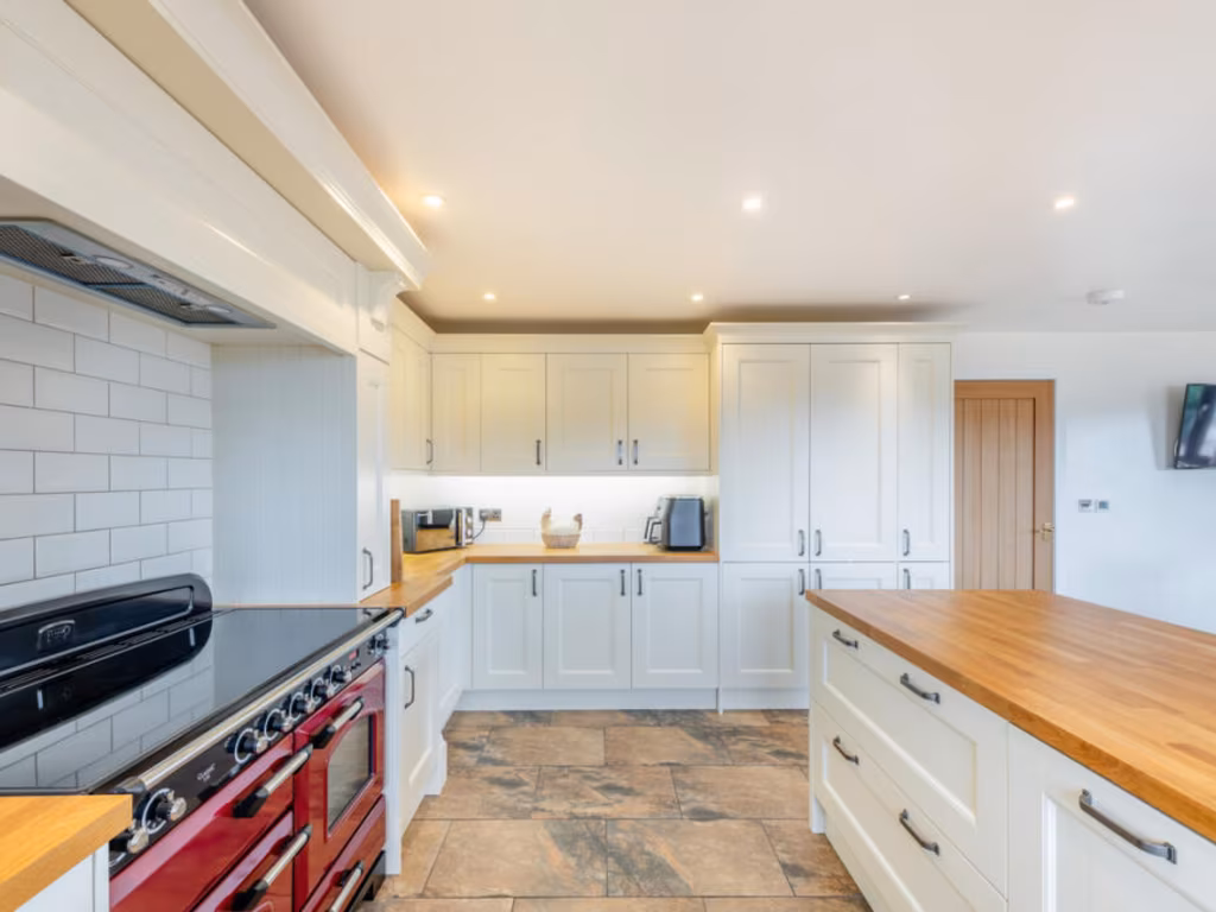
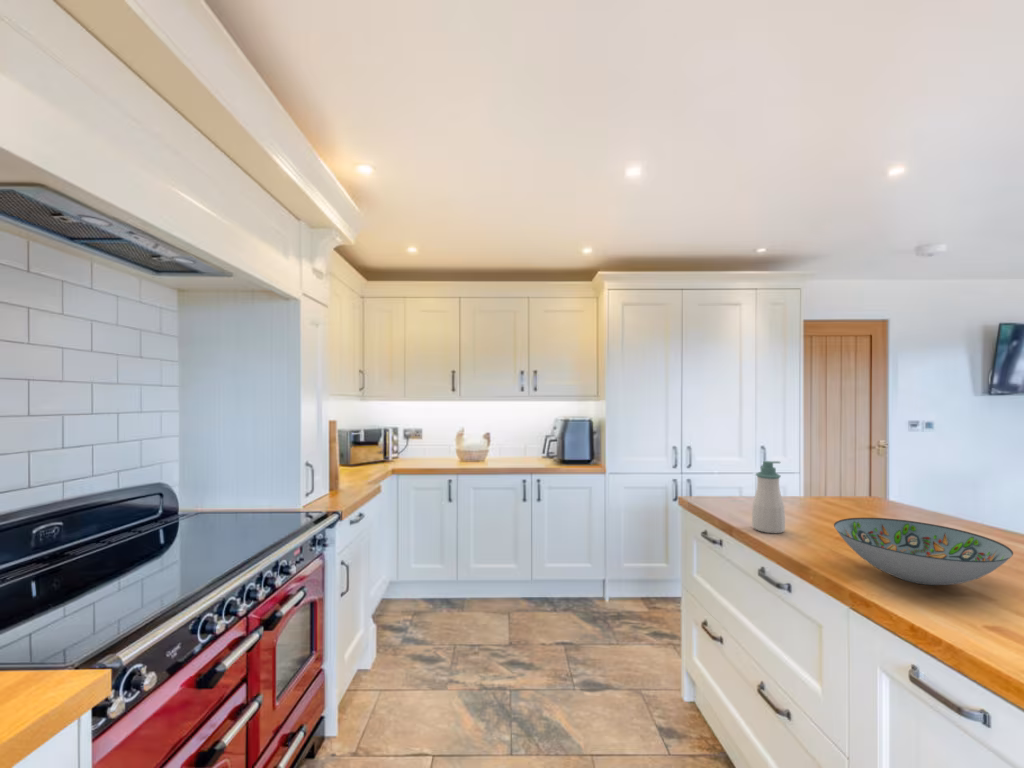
+ decorative bowl [833,517,1014,586]
+ soap bottle [751,460,786,534]
